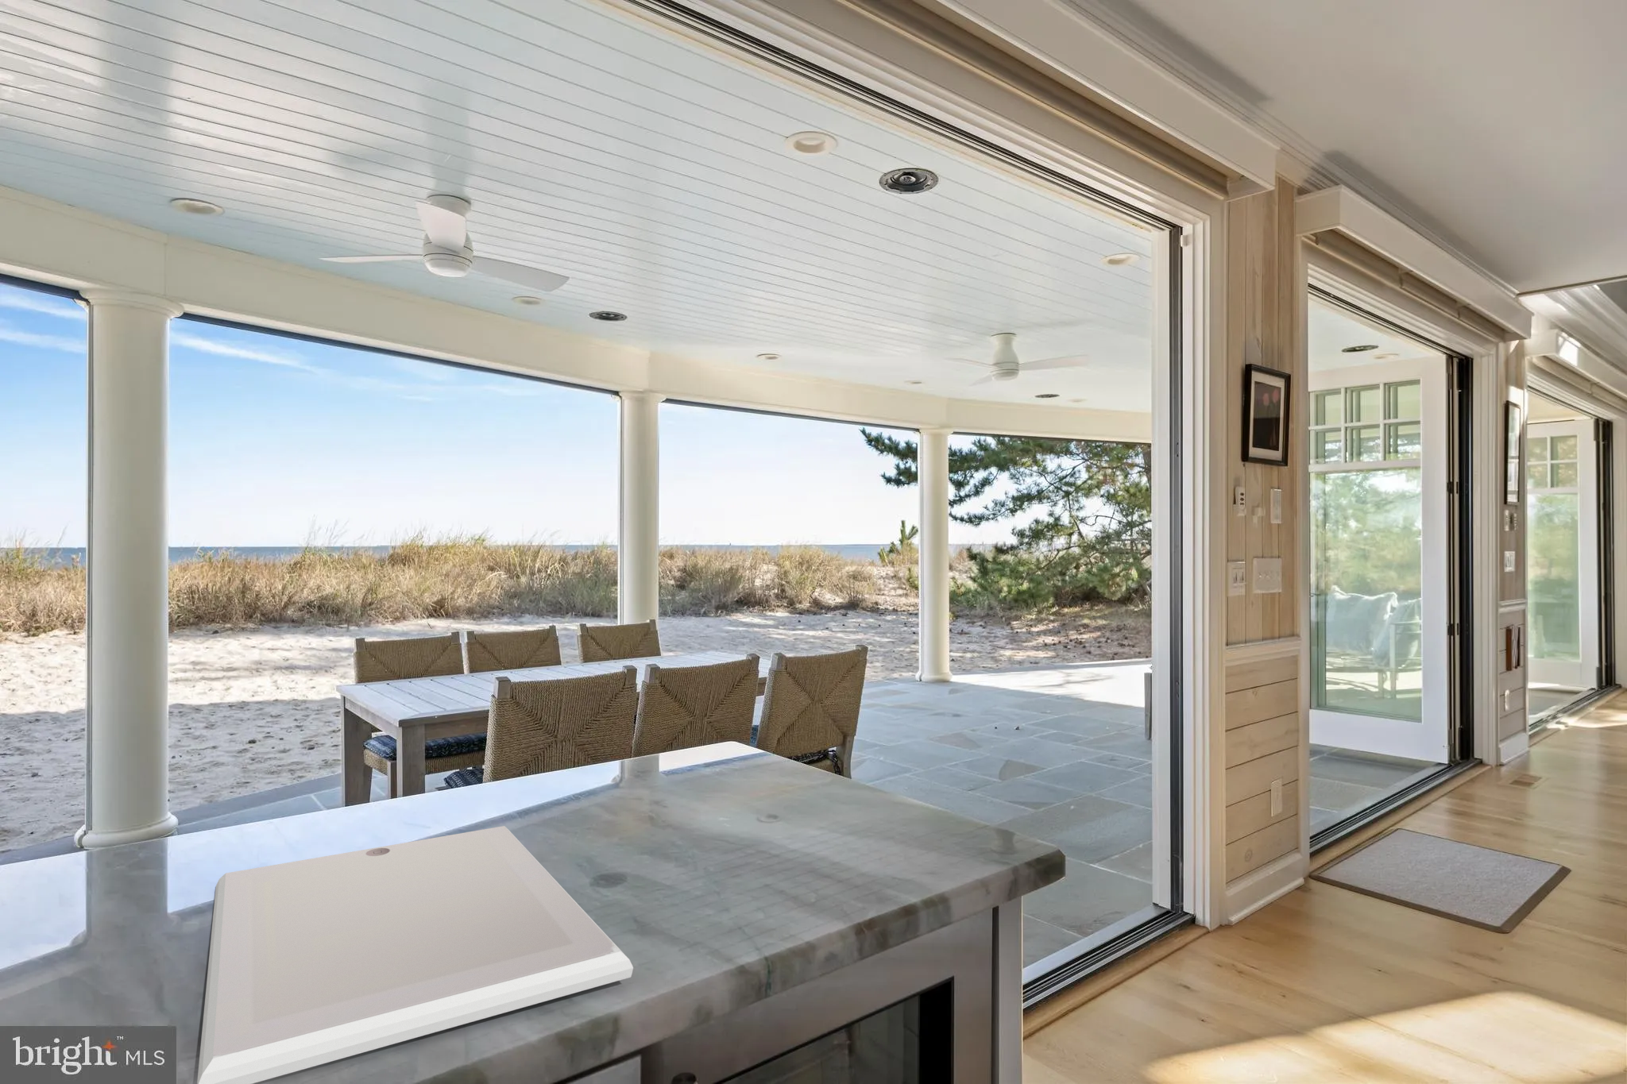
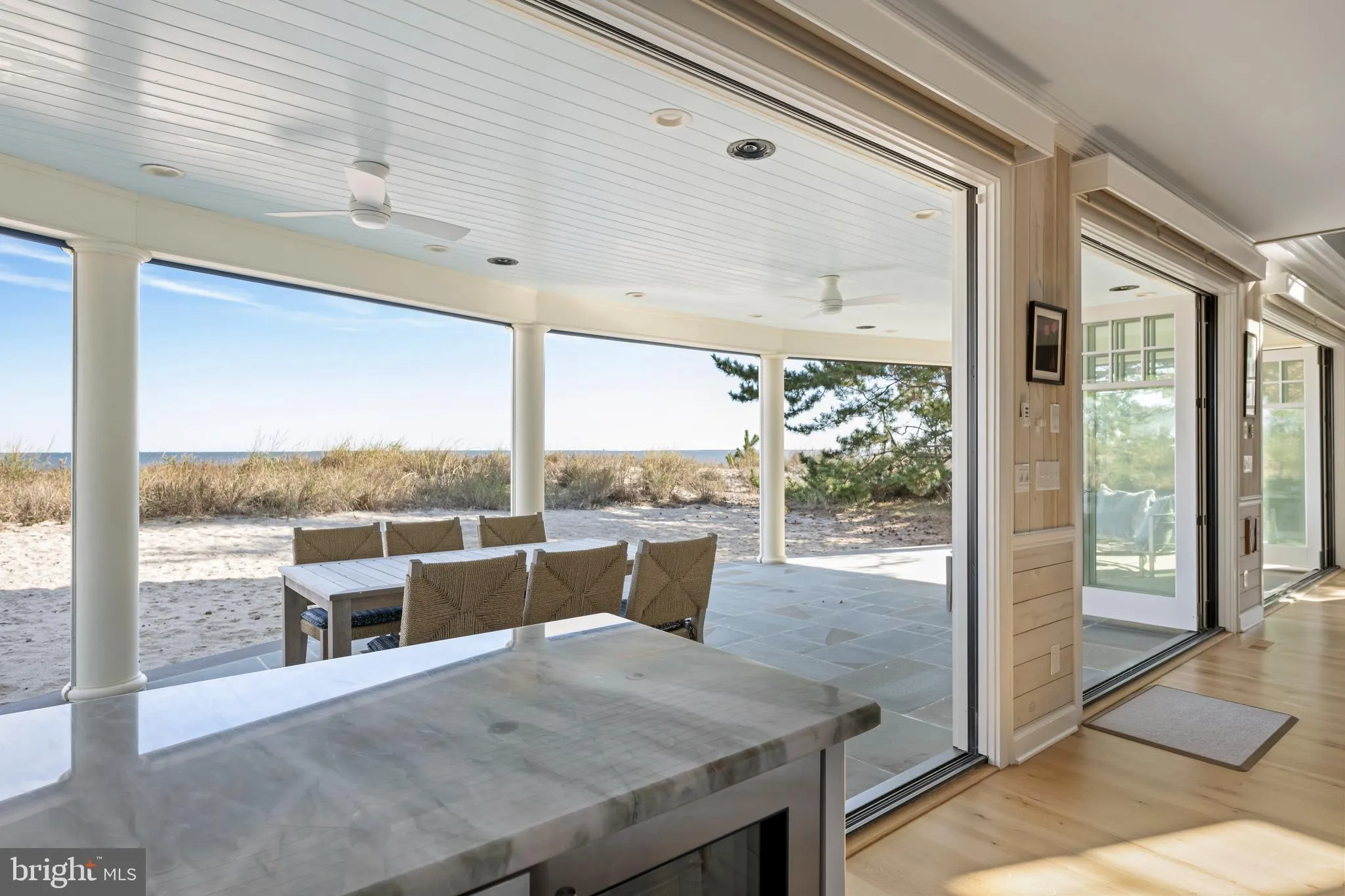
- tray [196,825,634,1084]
